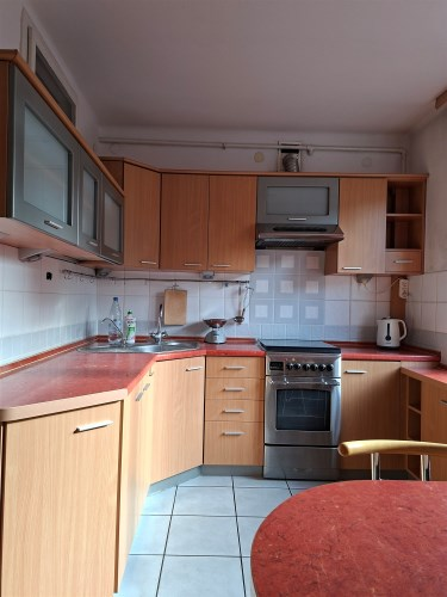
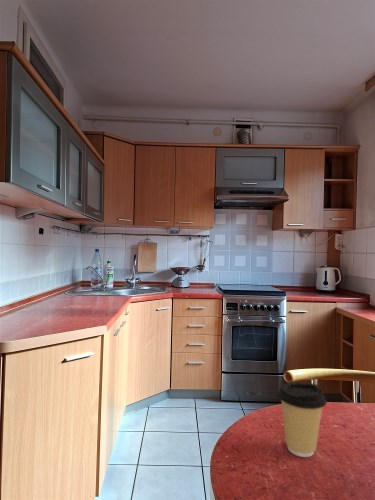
+ coffee cup [276,381,328,458]
